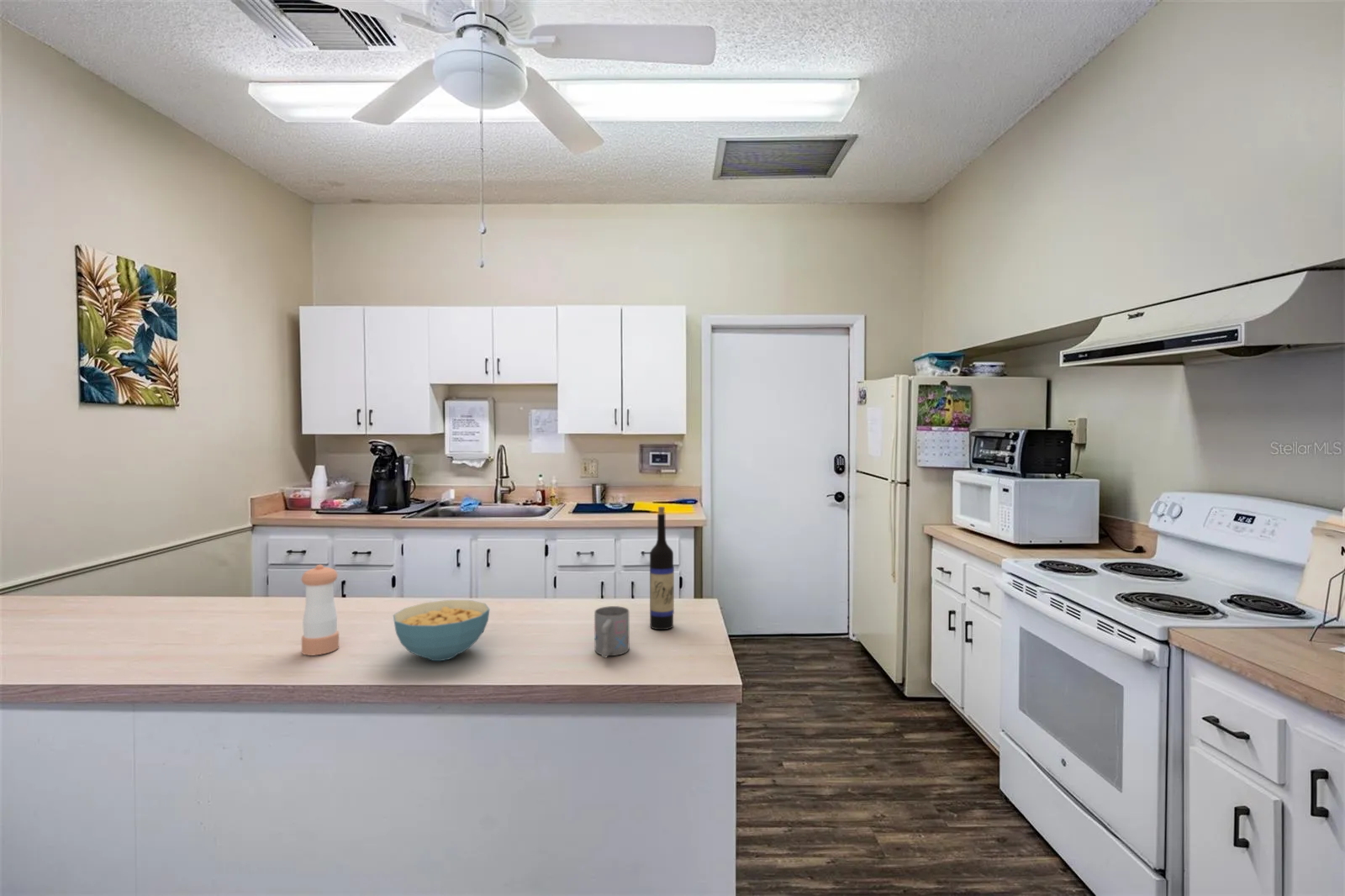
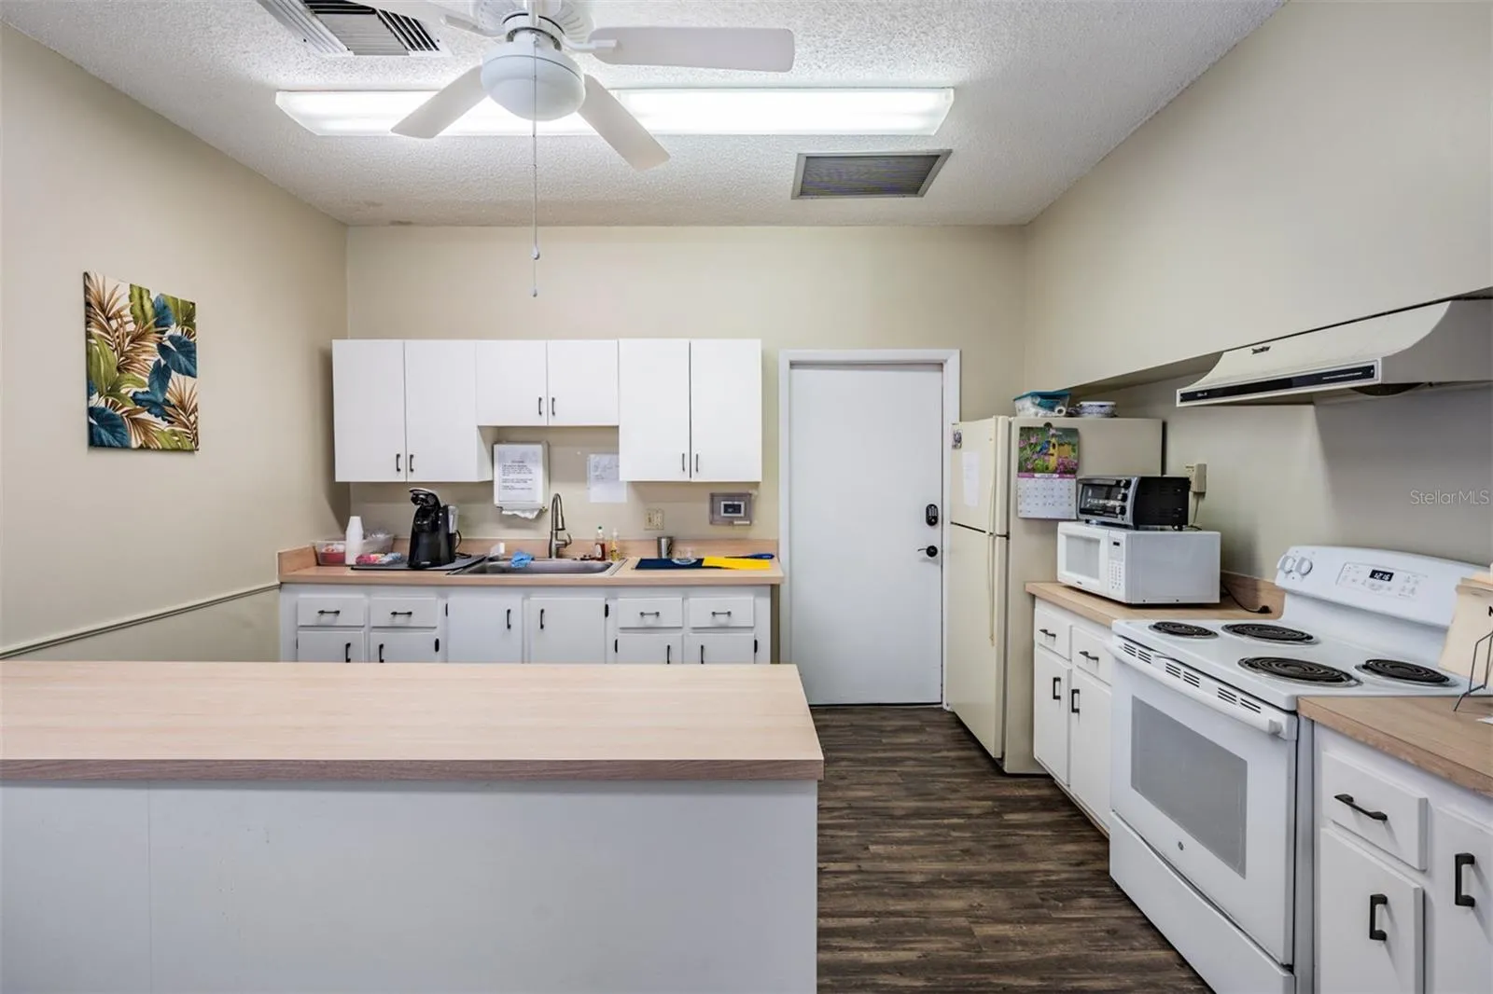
- mug [593,605,630,659]
- pepper shaker [300,564,340,656]
- cereal bowl [393,599,490,661]
- wine bottle [649,506,675,630]
